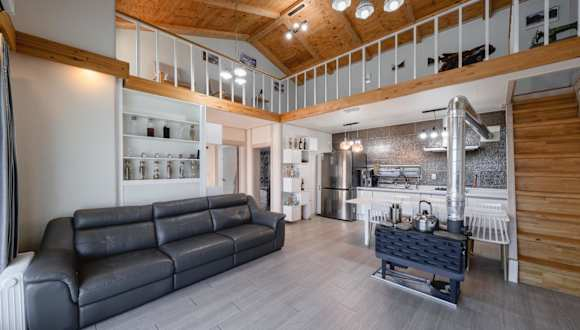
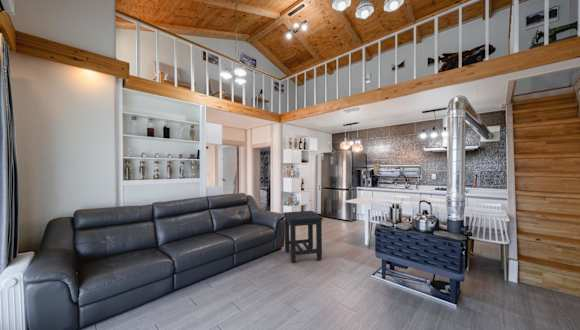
+ side table [282,210,324,264]
